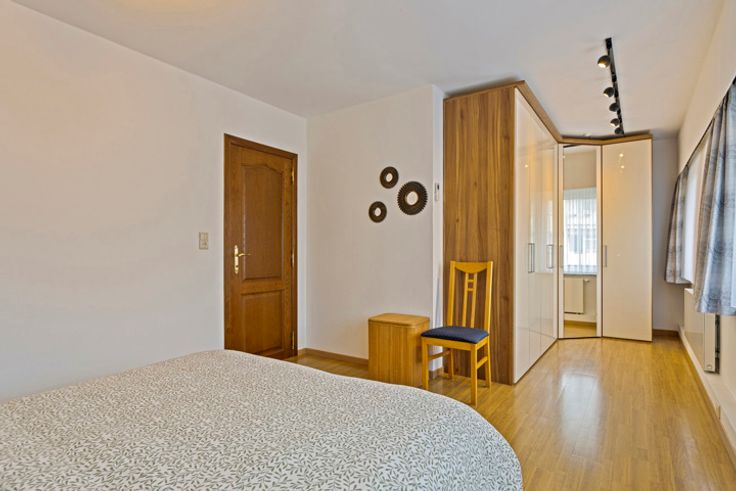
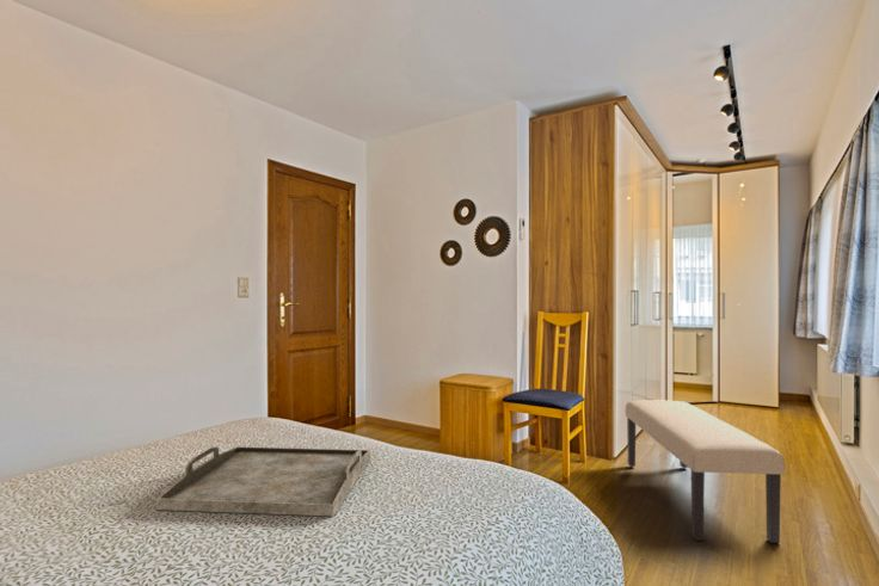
+ bench [625,399,786,544]
+ serving tray [155,445,371,517]
